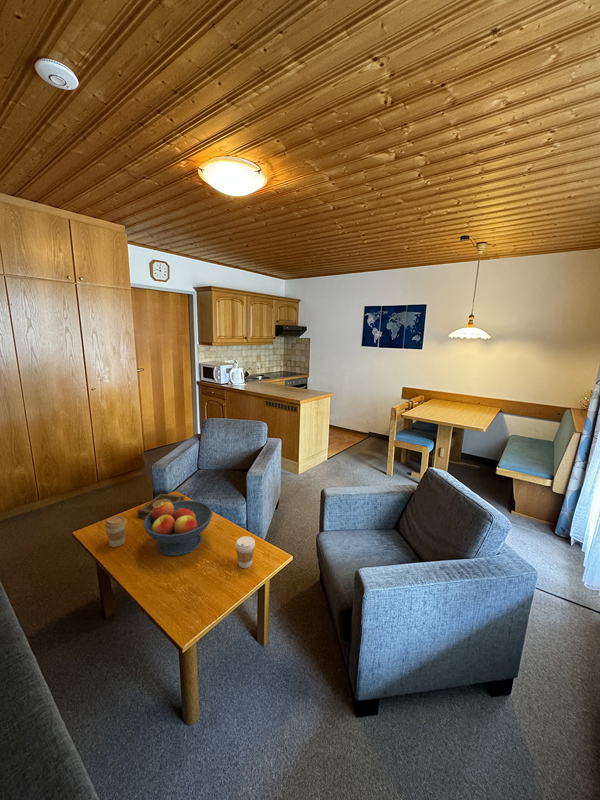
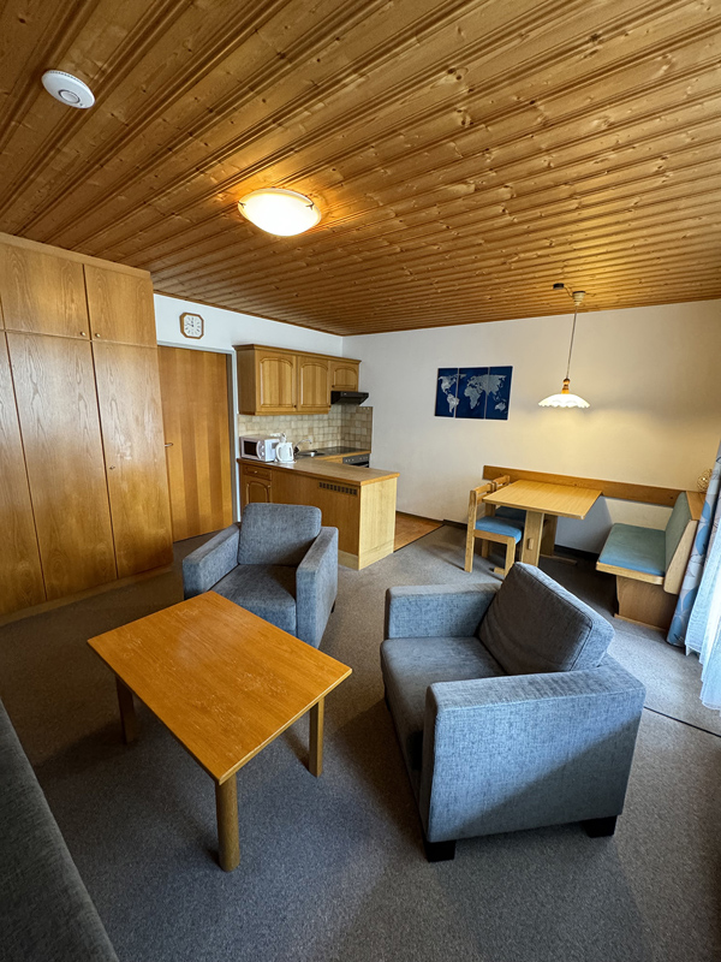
- coffee cup [235,535,256,569]
- fruit bowl [143,500,213,557]
- coffee cup [104,515,127,548]
- book [136,492,186,520]
